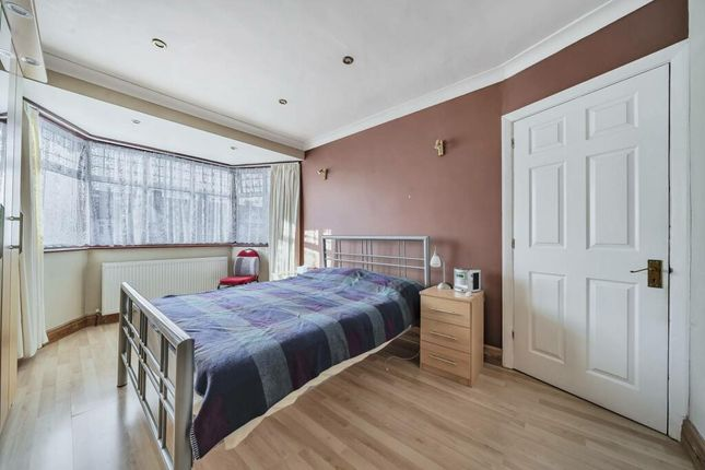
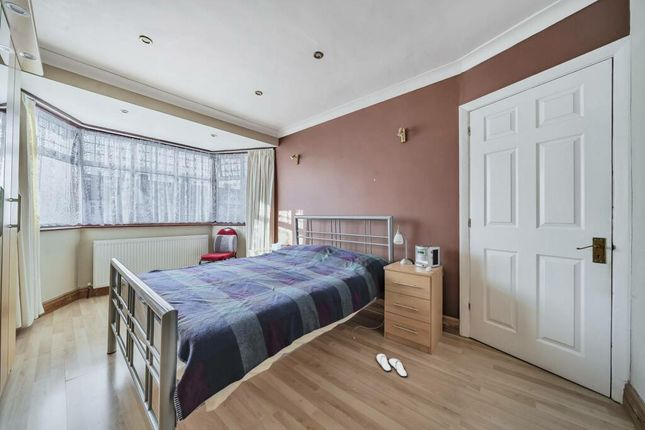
+ slippers [375,353,409,379]
